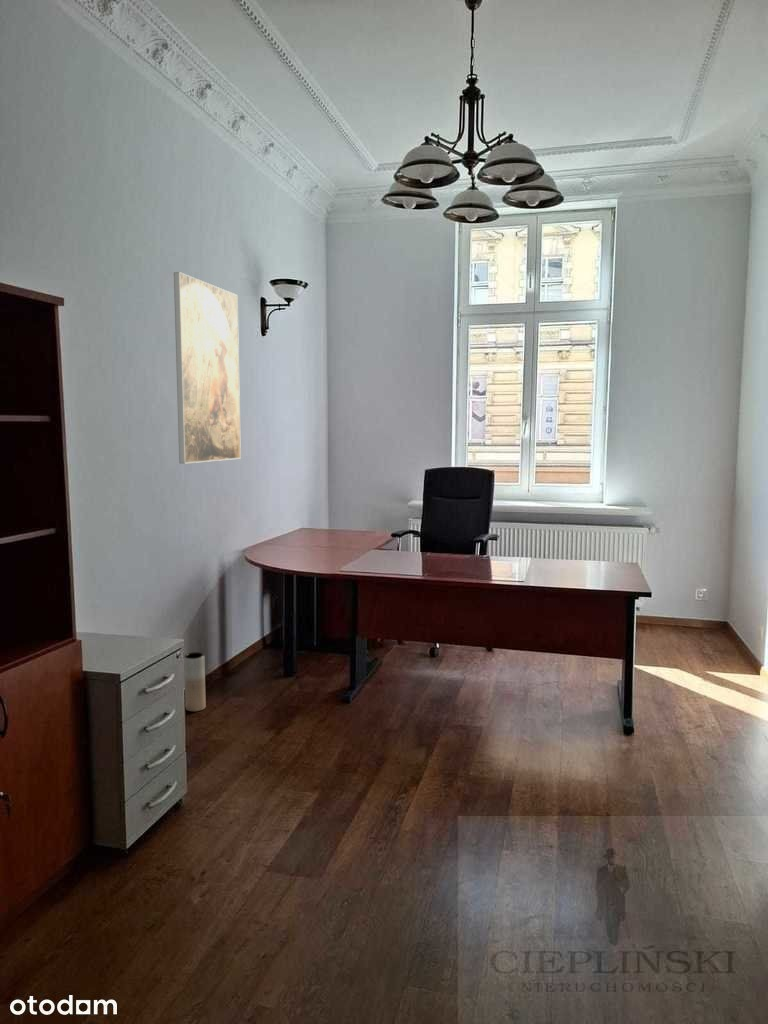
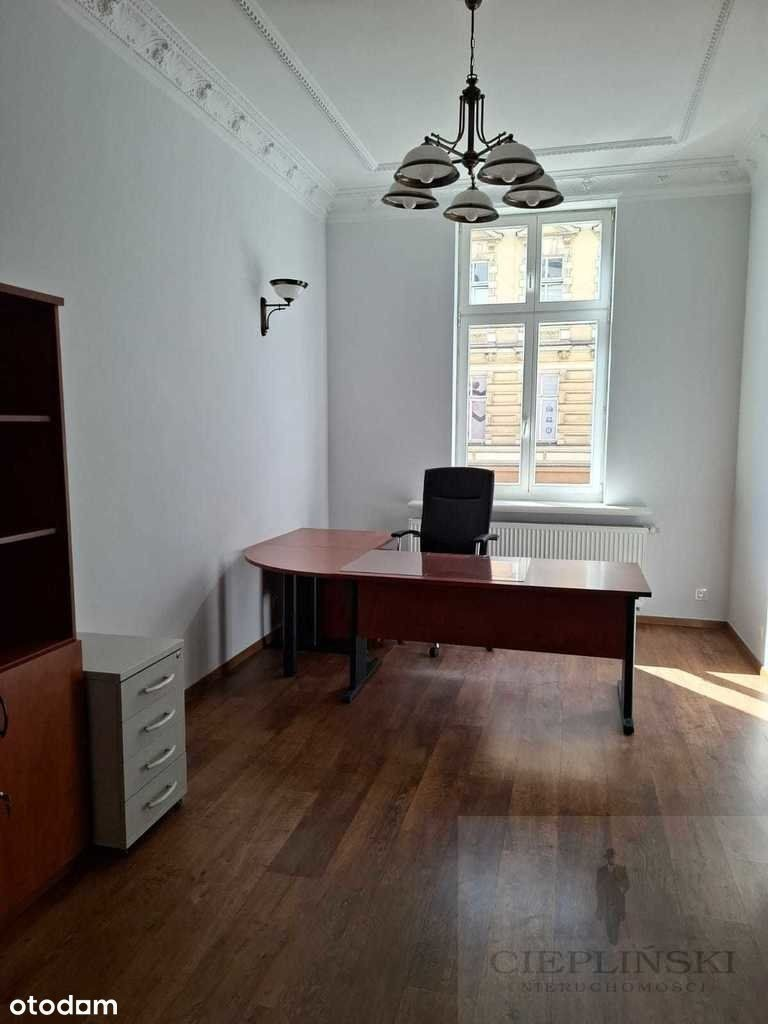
- vase [183,651,207,712]
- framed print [173,271,242,464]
